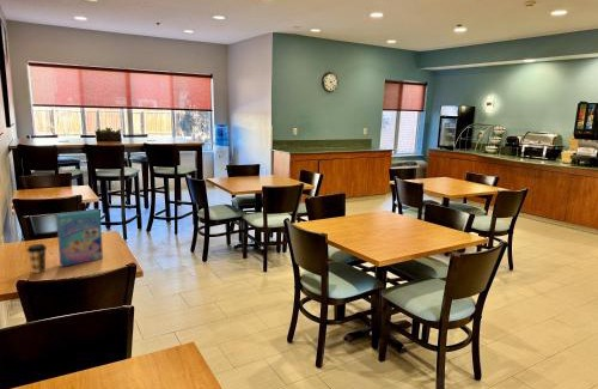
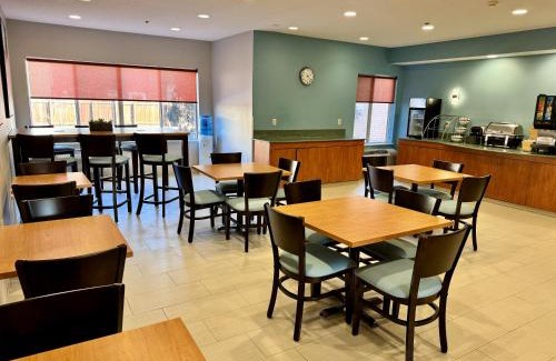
- coffee cup [26,243,48,274]
- cereal box [55,208,104,268]
